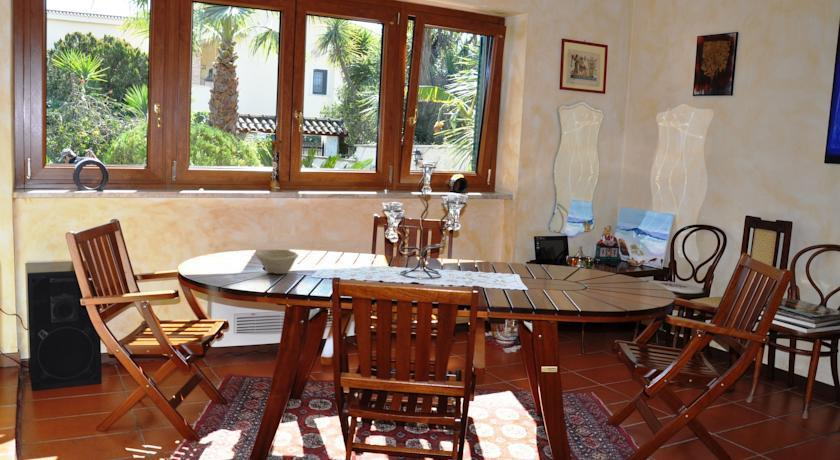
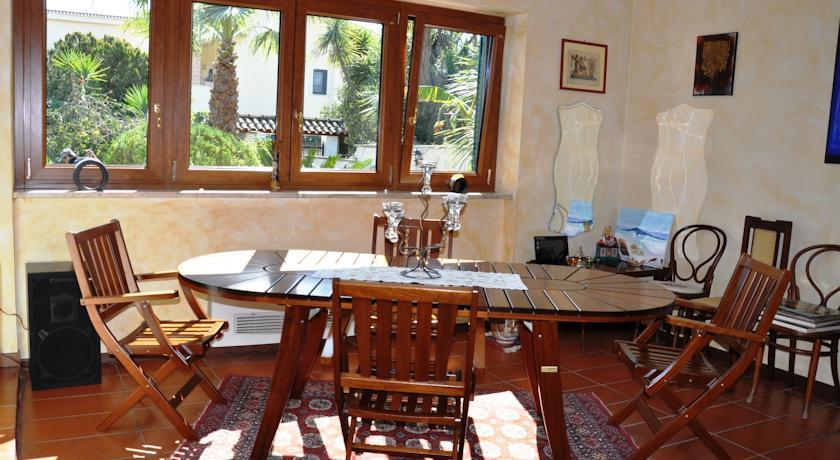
- bowl [255,248,299,275]
